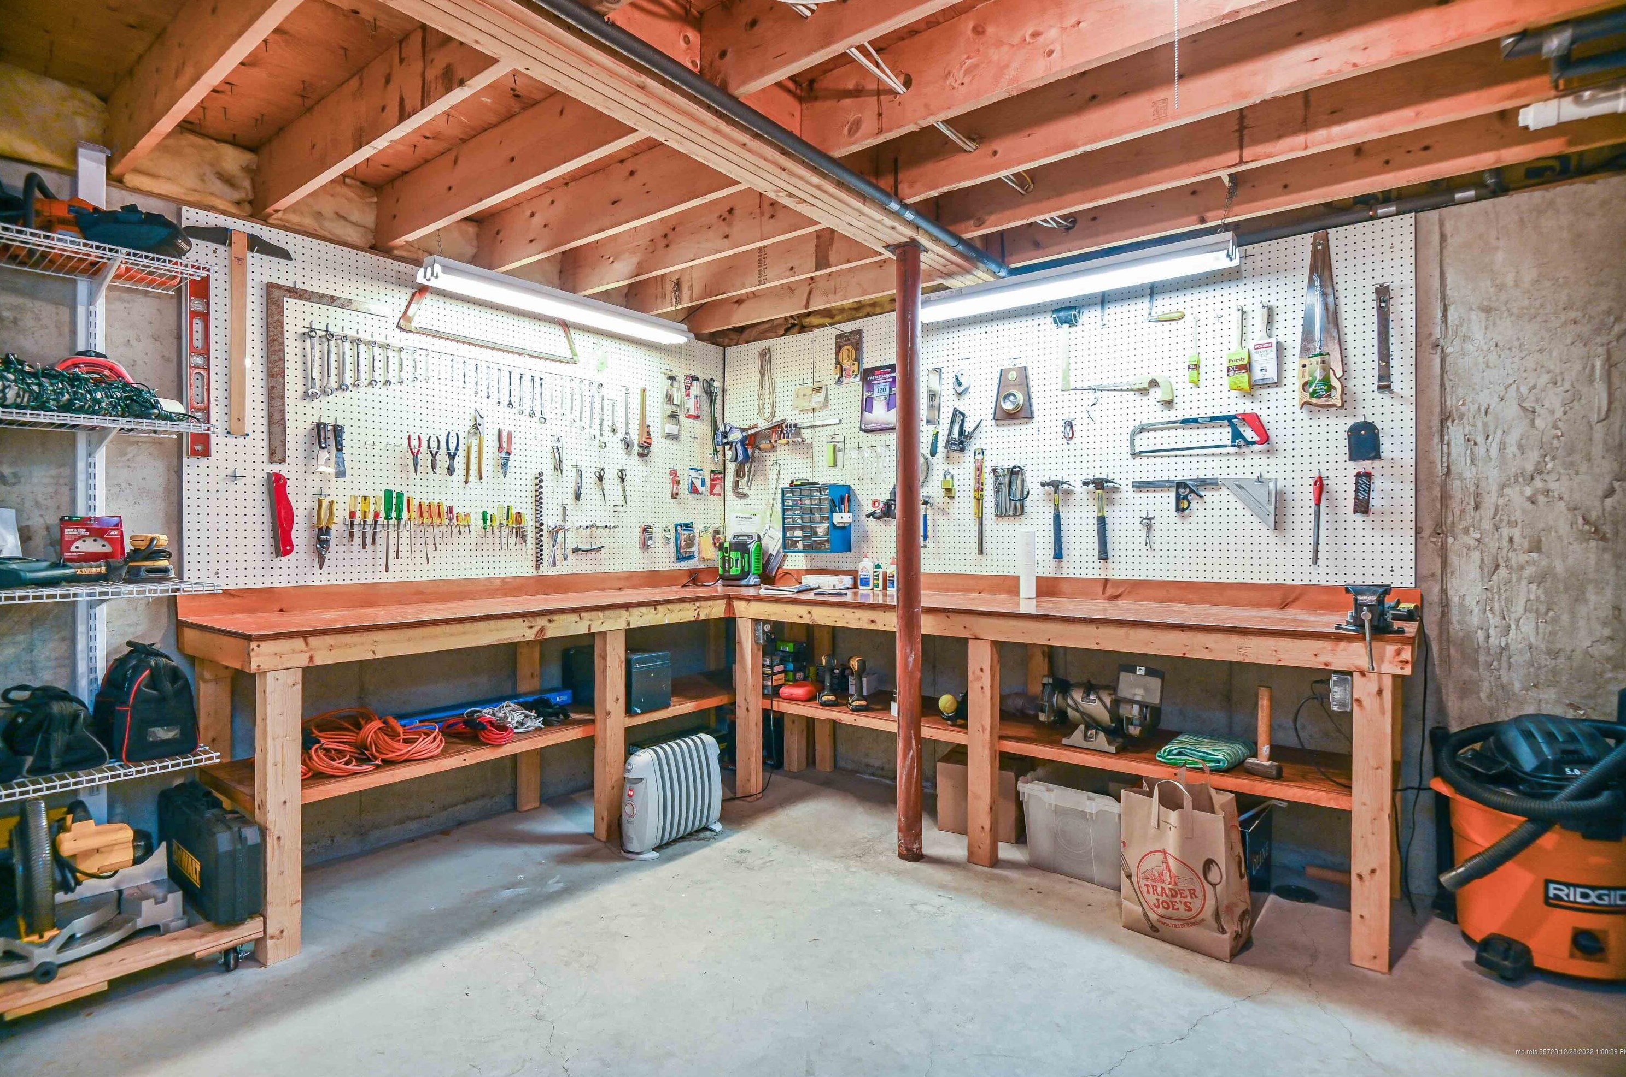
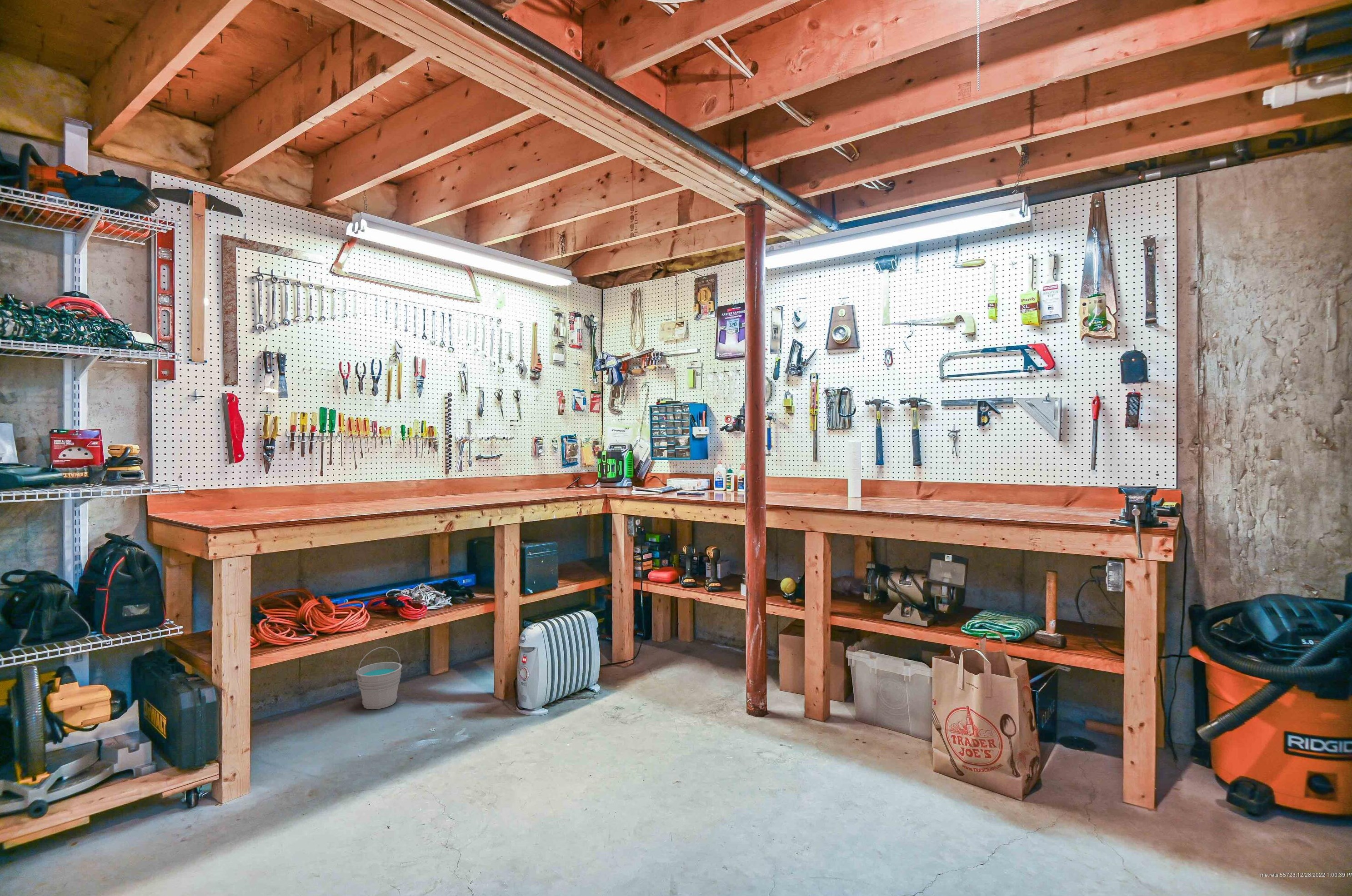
+ bucket [356,646,403,710]
